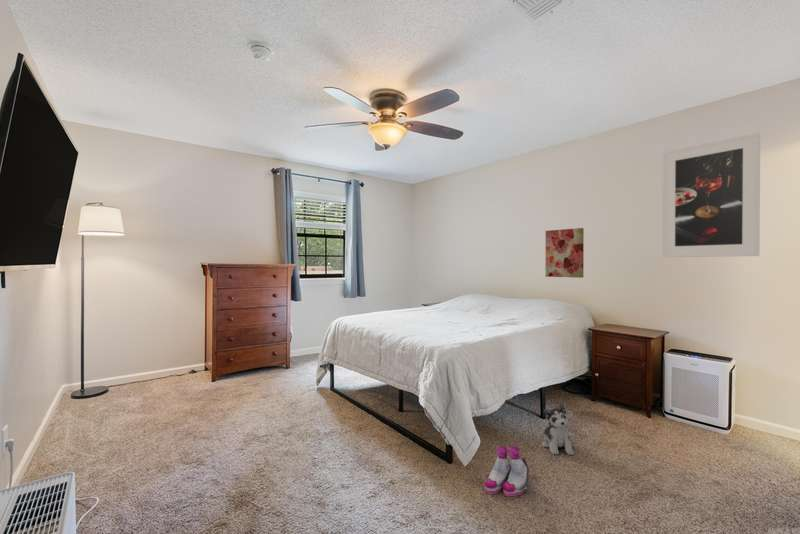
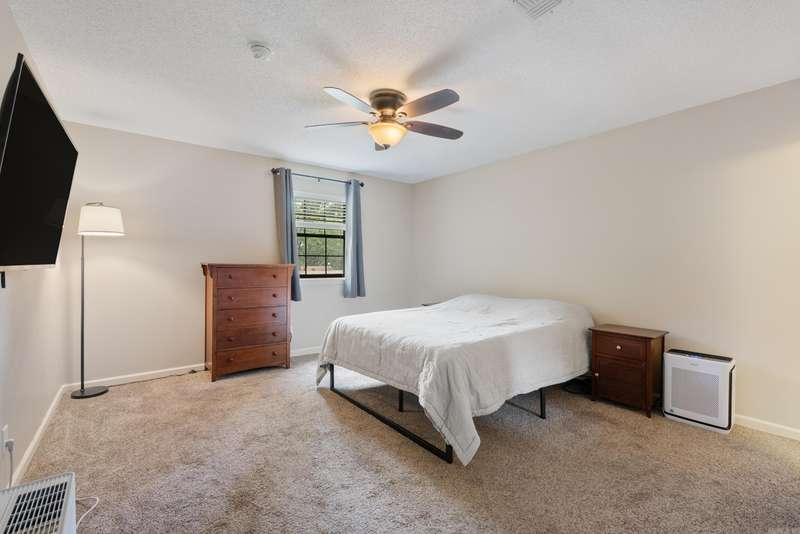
- wall art [545,227,585,279]
- plush toy [541,402,575,456]
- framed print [661,132,761,258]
- boots [484,445,530,497]
